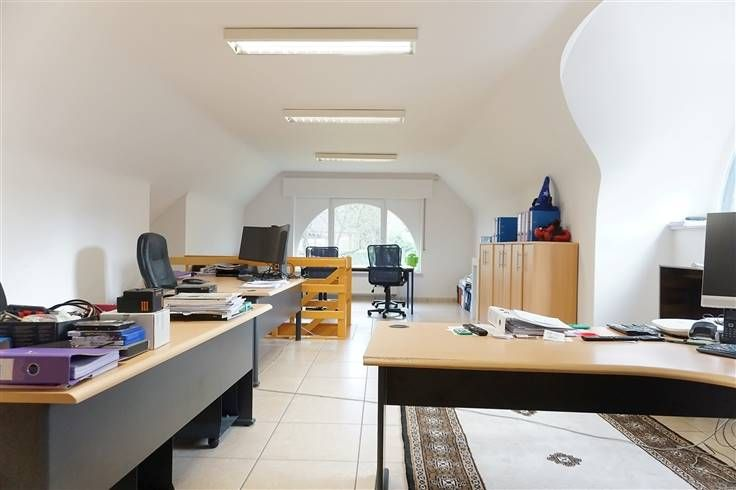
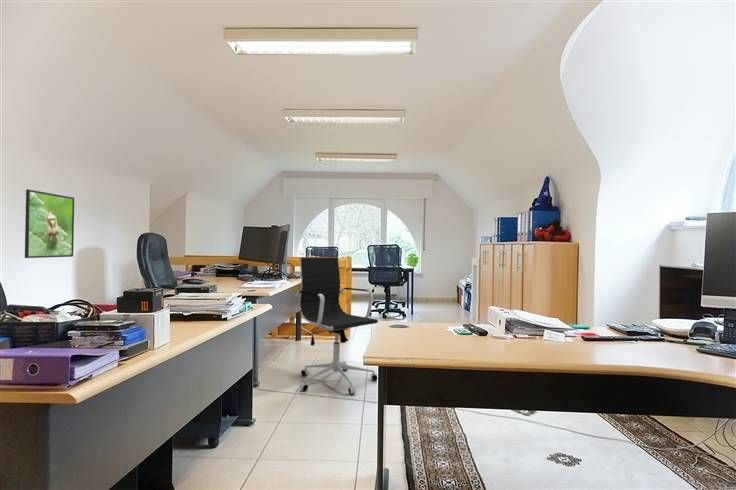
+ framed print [24,188,75,259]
+ office chair [294,256,379,395]
